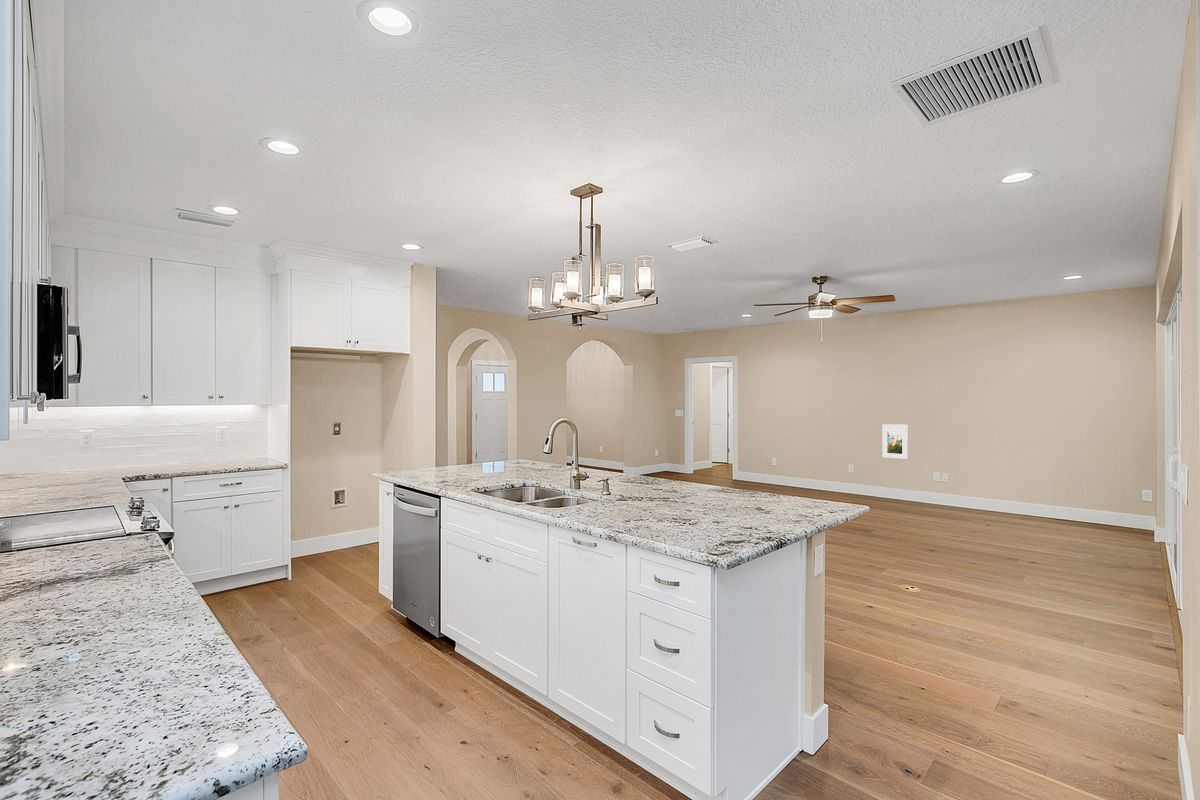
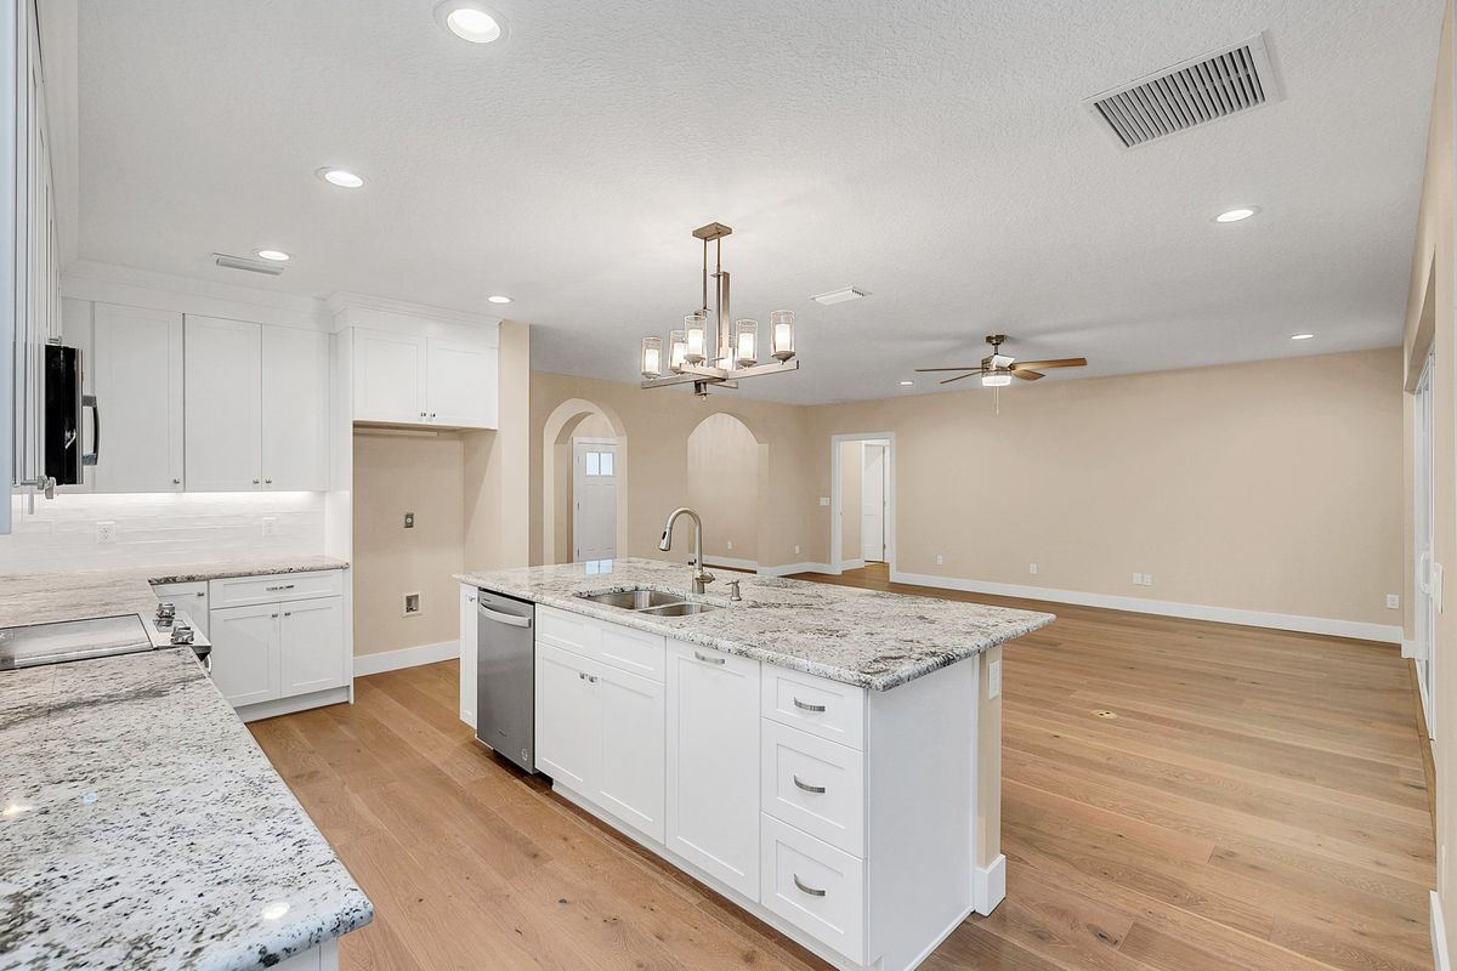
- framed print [882,423,909,460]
